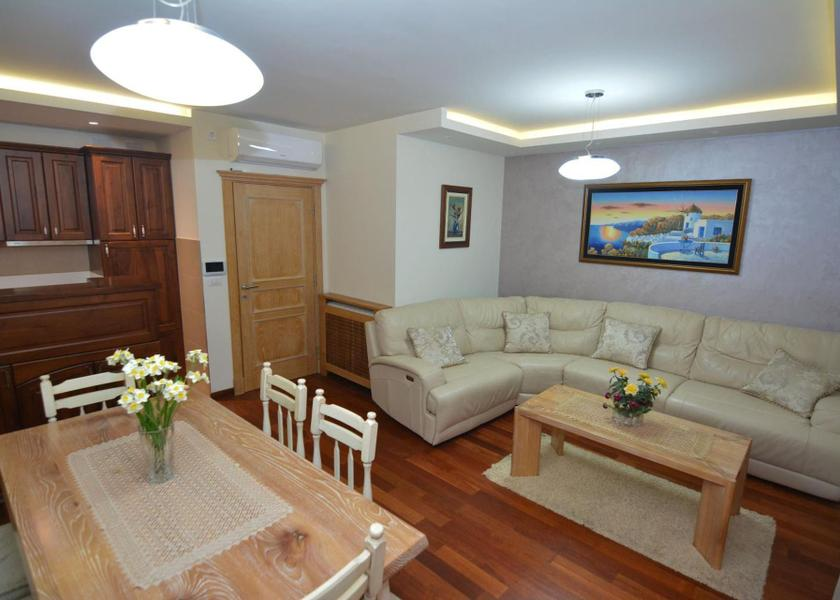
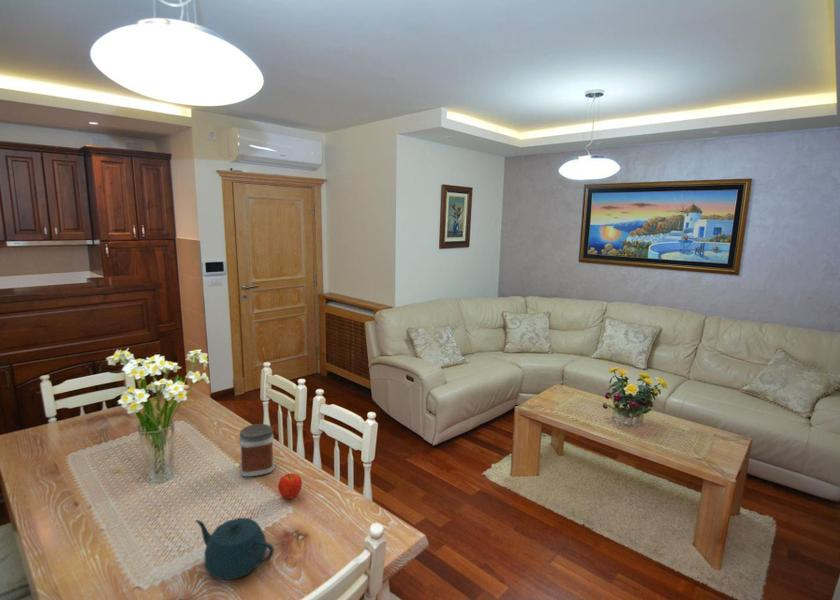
+ fruit [277,472,303,500]
+ jar [239,423,275,478]
+ teapot [194,517,275,581]
